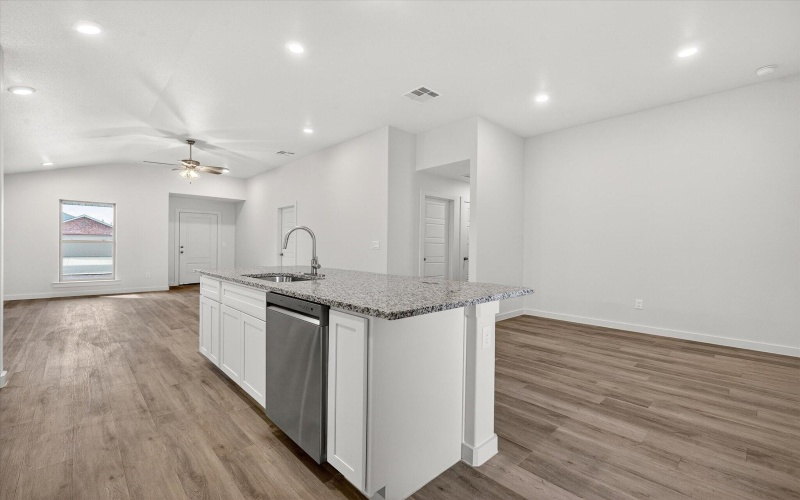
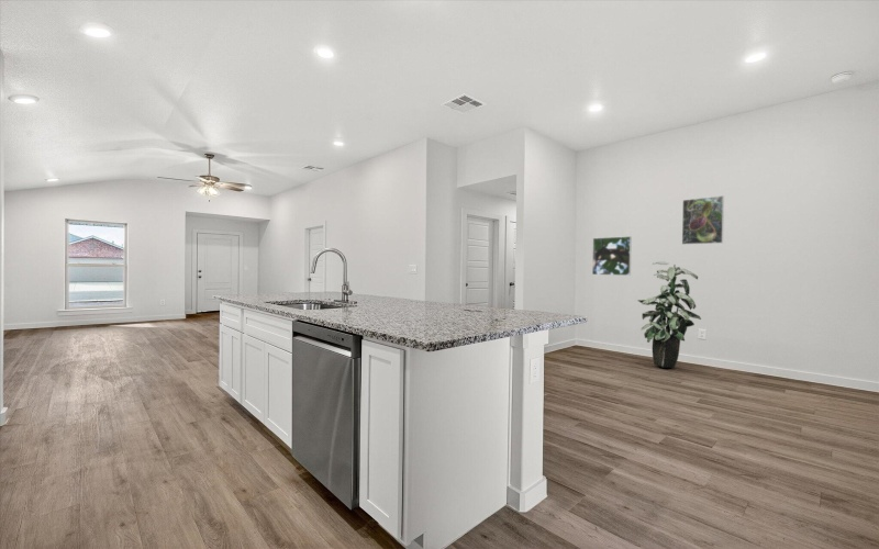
+ indoor plant [636,260,702,369]
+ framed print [591,235,633,277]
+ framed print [681,194,725,246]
